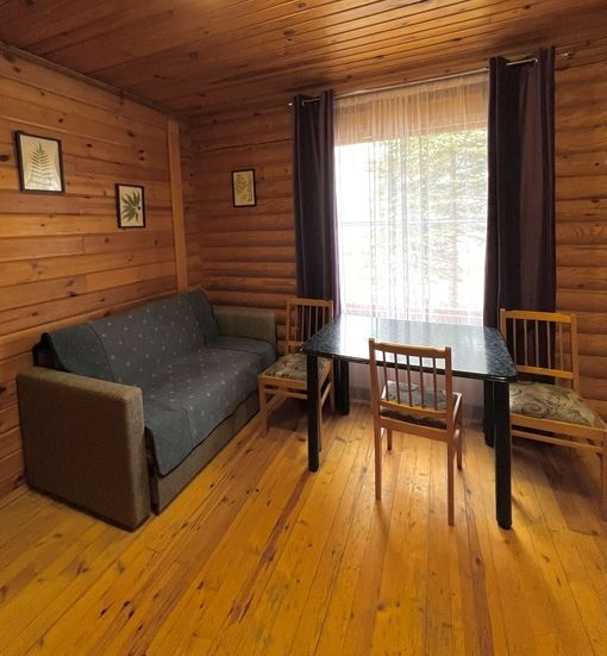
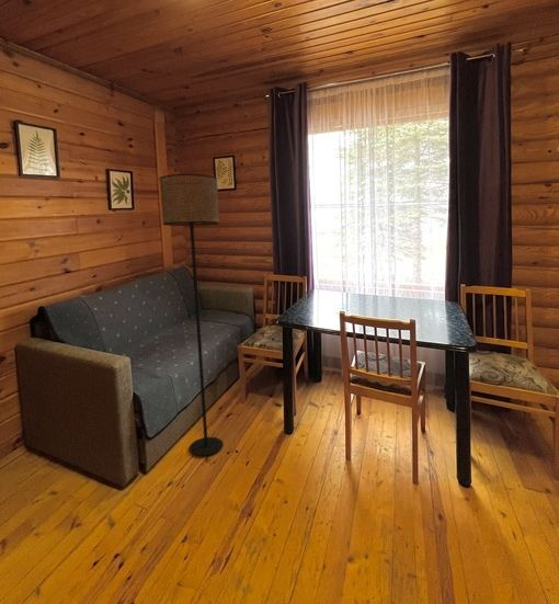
+ floor lamp [158,173,224,457]
